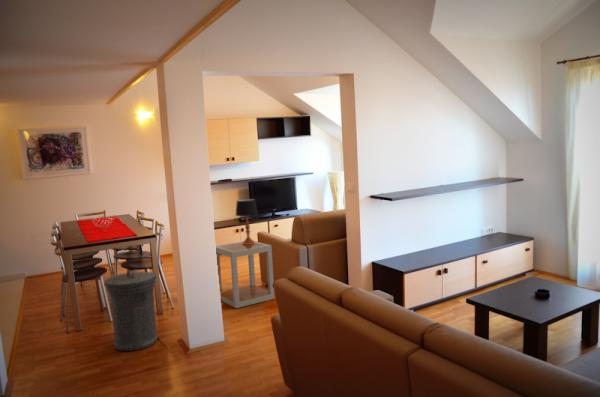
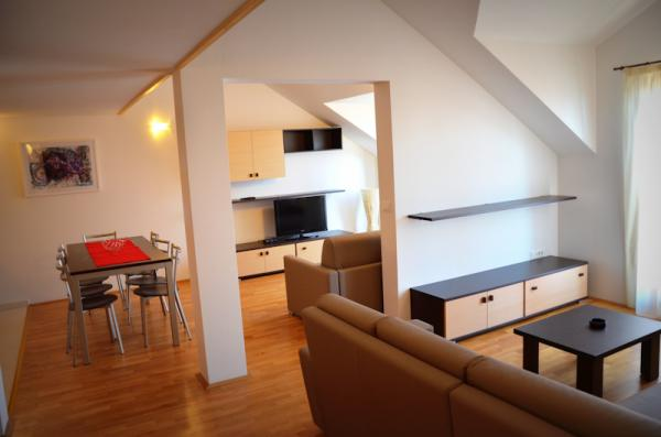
- trash can [103,271,159,352]
- side table [215,240,276,309]
- table lamp [235,198,259,244]
